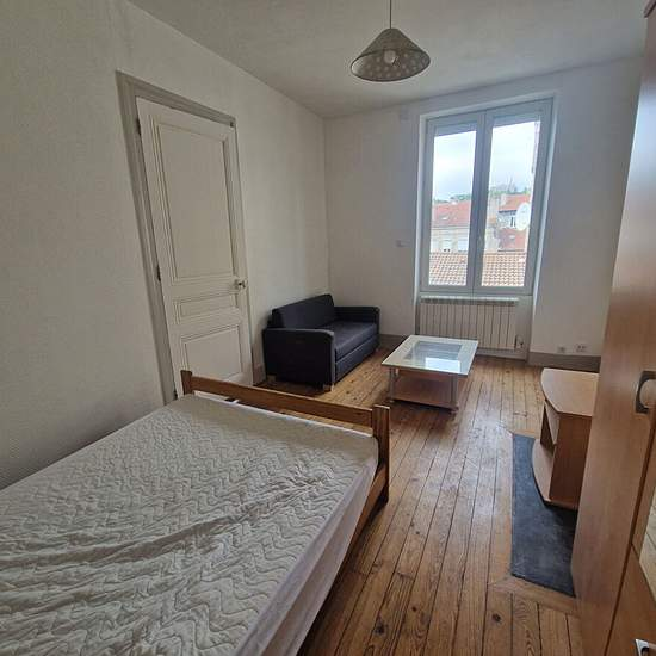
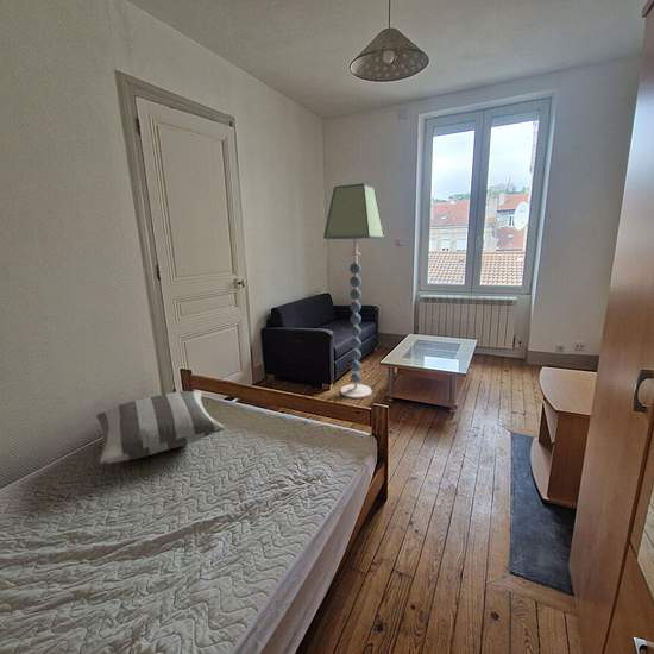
+ floor lamp [322,182,386,400]
+ pillow [92,390,226,467]
